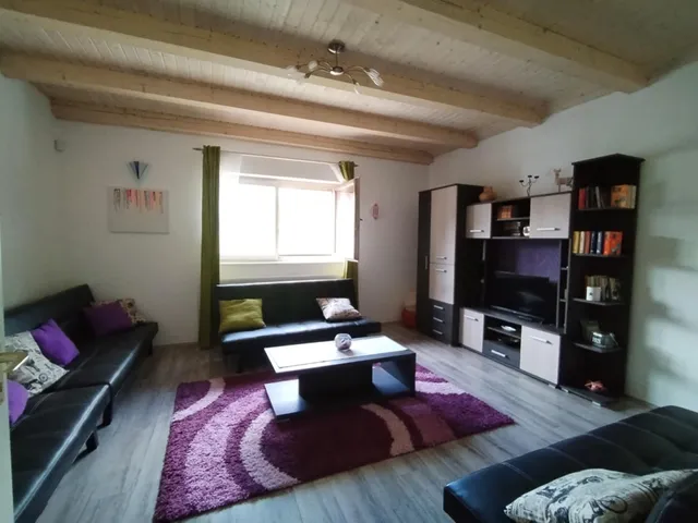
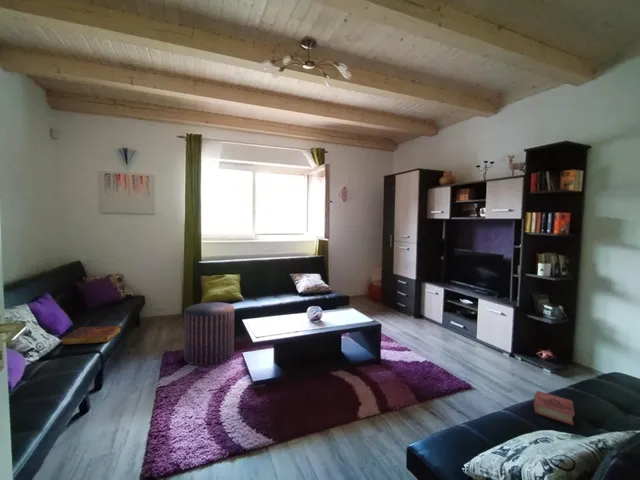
+ stool [183,301,235,367]
+ book [61,325,123,346]
+ book [533,390,575,426]
